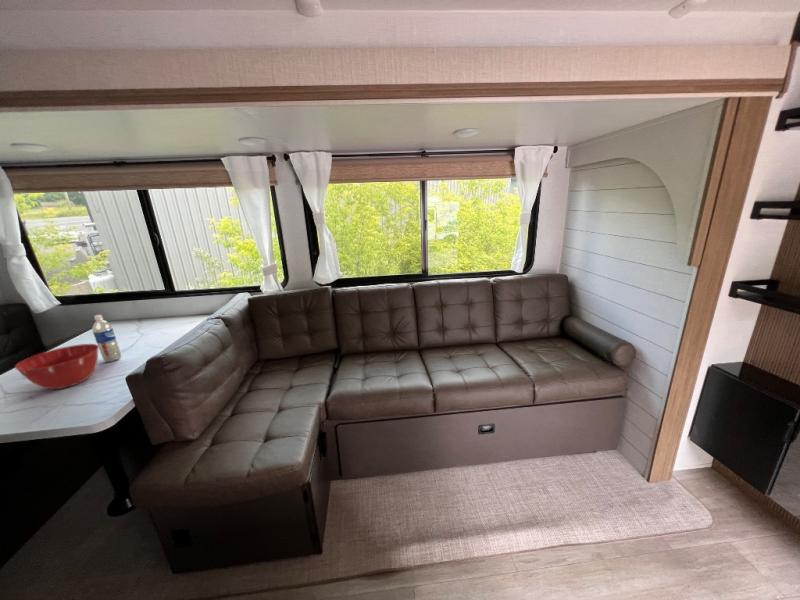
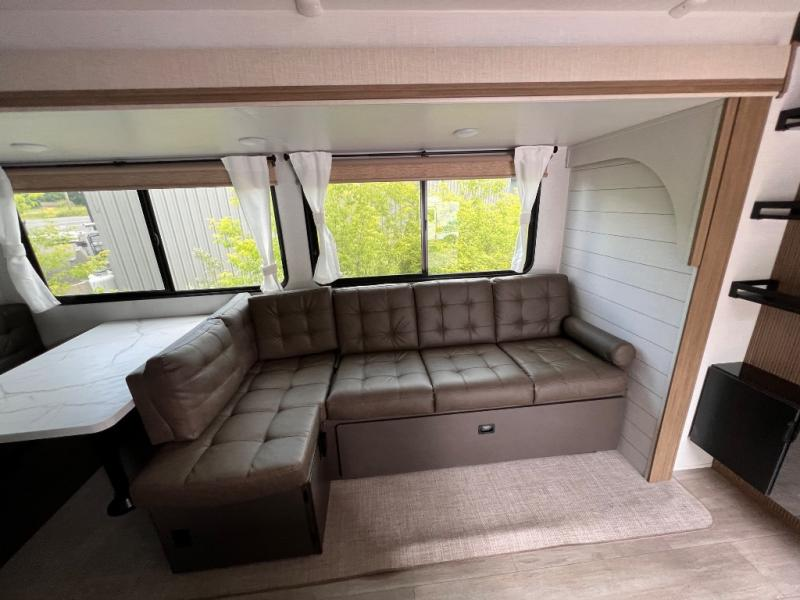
- water bottle [91,314,122,363]
- mixing bowl [14,343,99,390]
